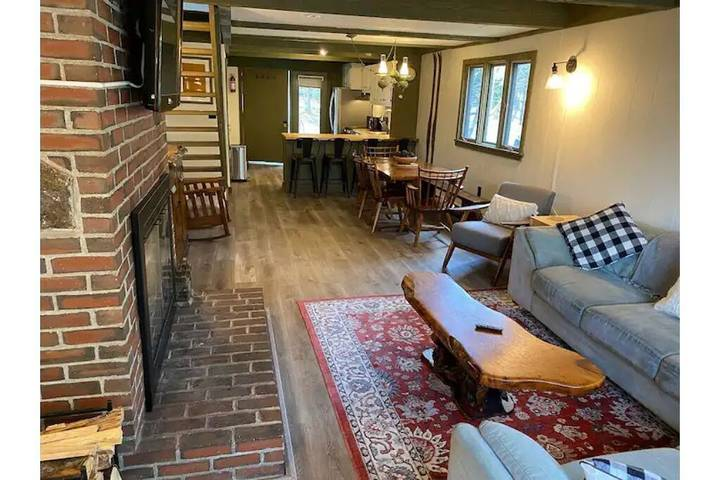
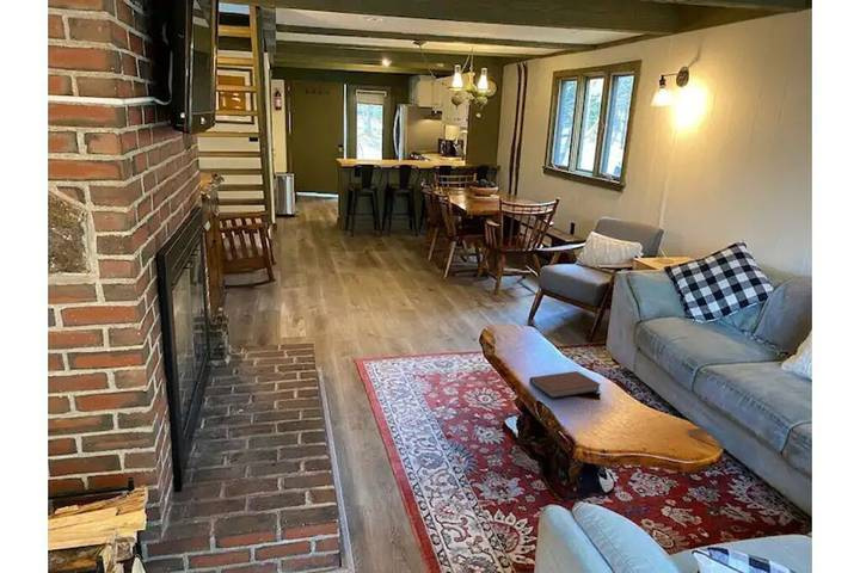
+ book [528,370,601,400]
